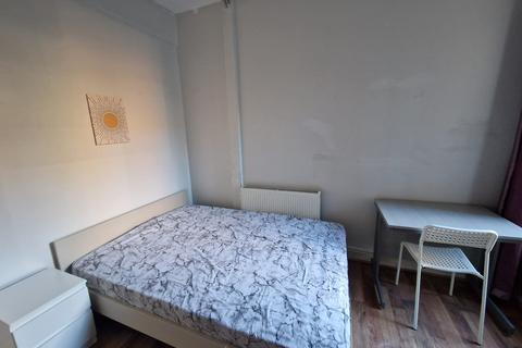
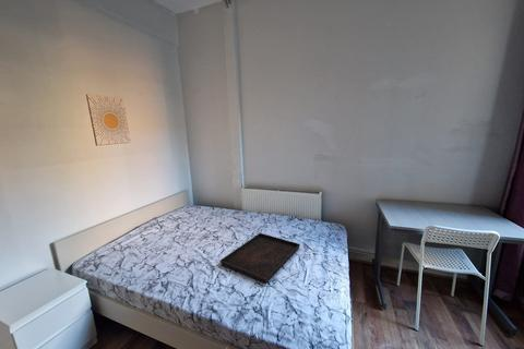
+ serving tray [219,232,301,284]
